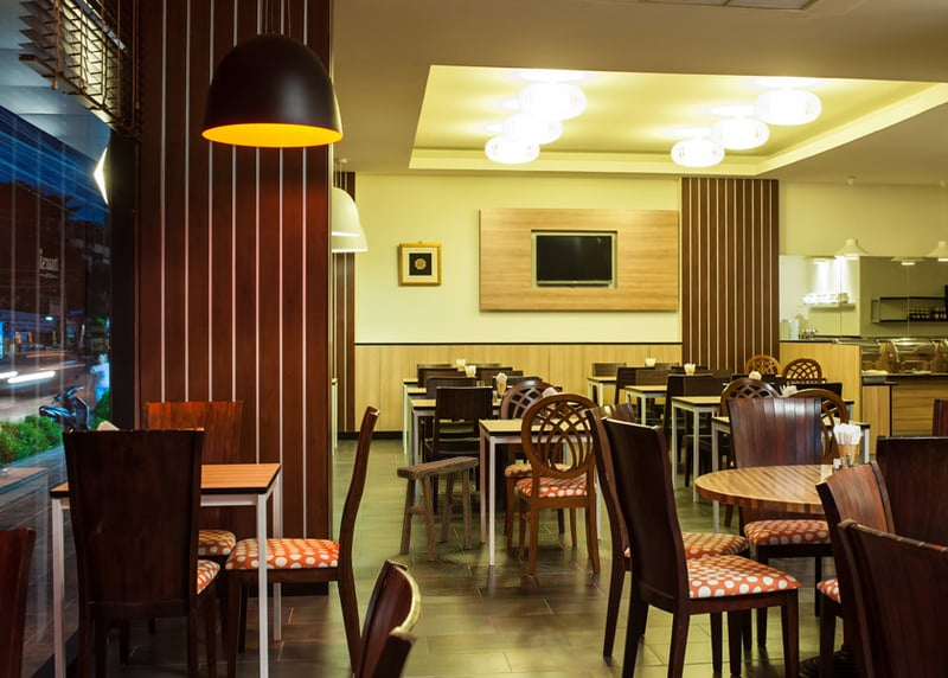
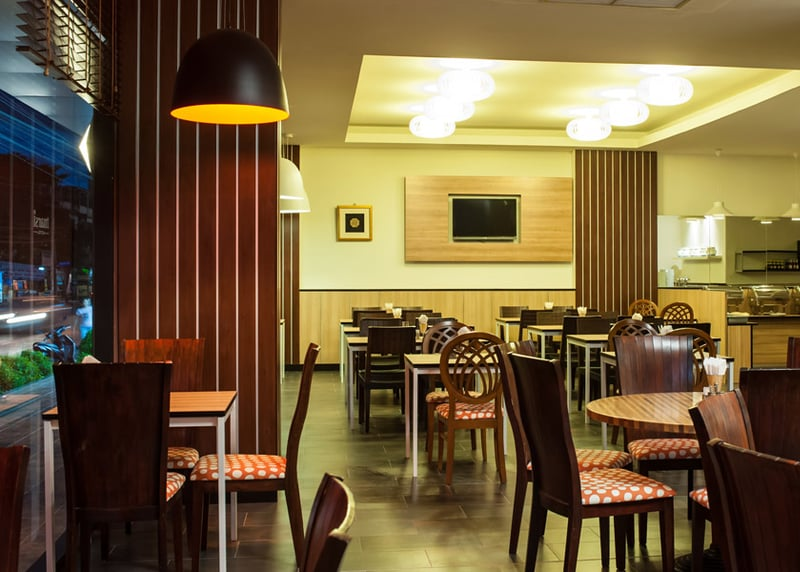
- stool [396,455,480,562]
